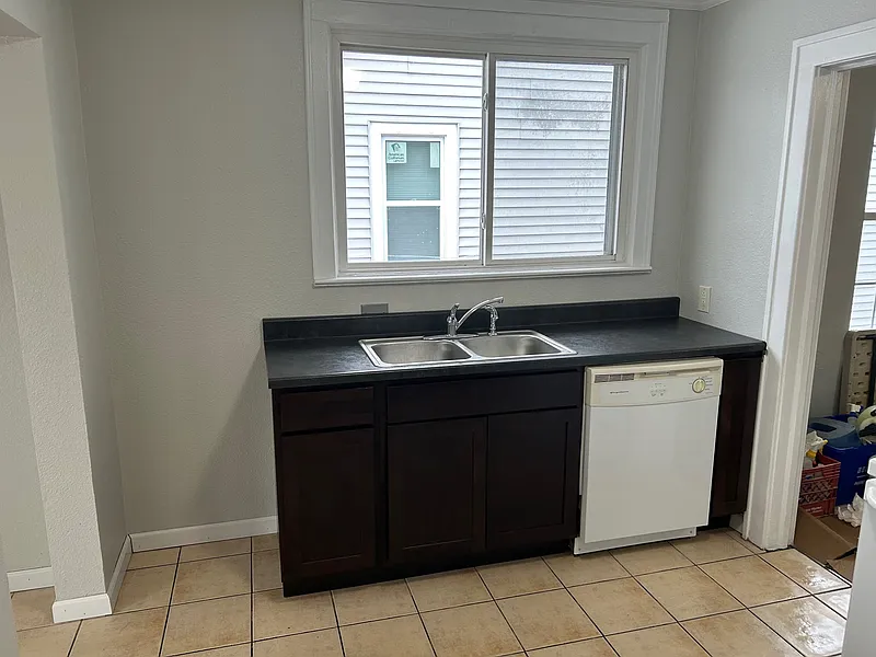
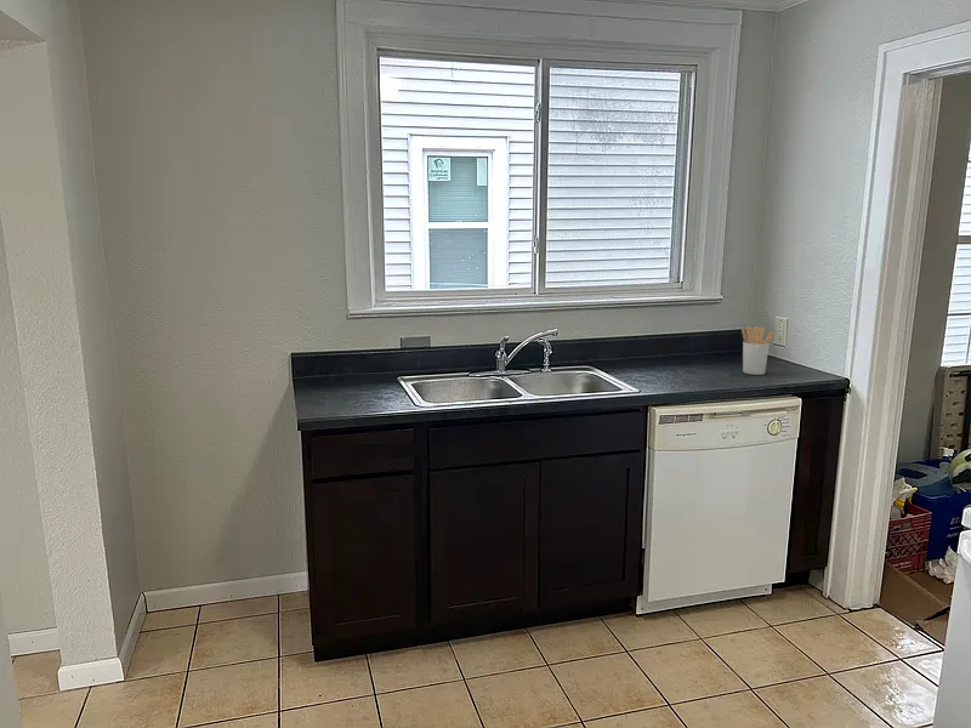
+ utensil holder [740,325,776,376]
